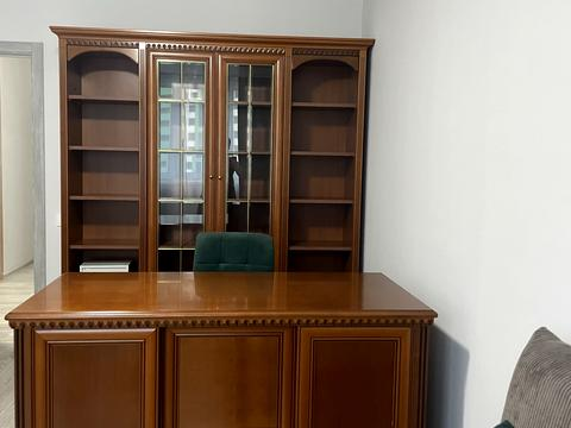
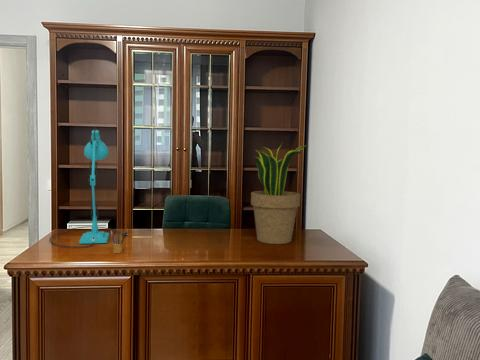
+ potted plant [250,142,309,245]
+ desk lamp [49,126,129,248]
+ pencil box [109,228,128,254]
